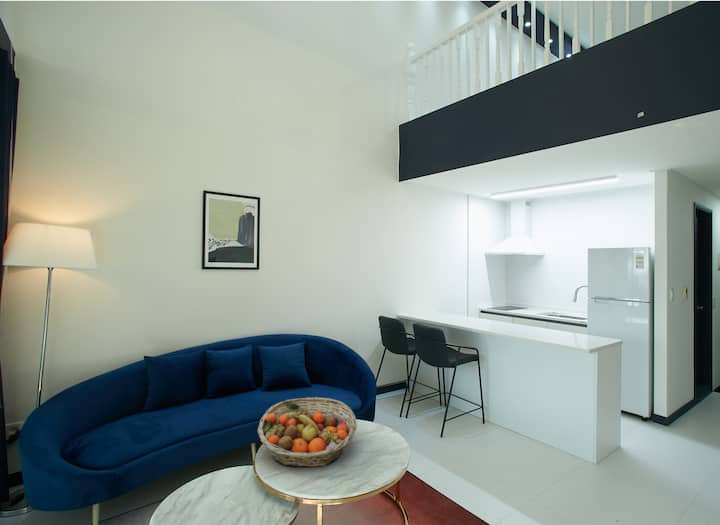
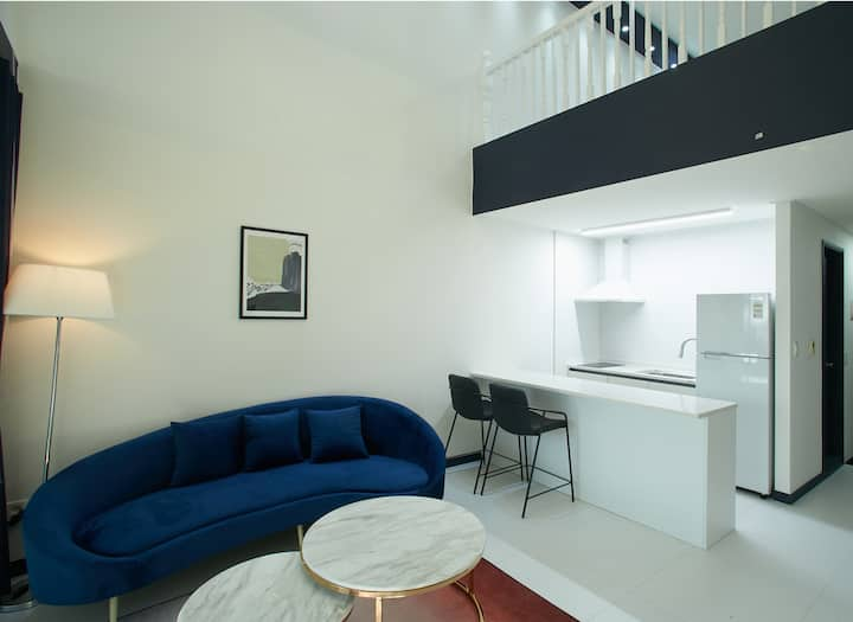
- fruit basket [257,396,358,468]
